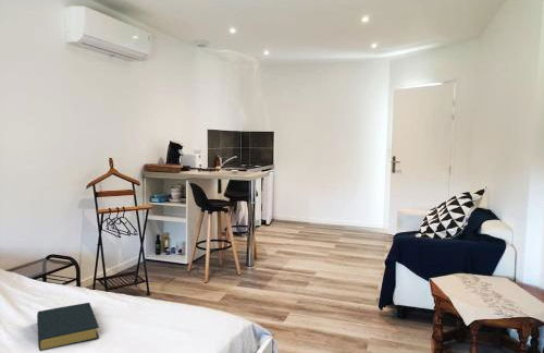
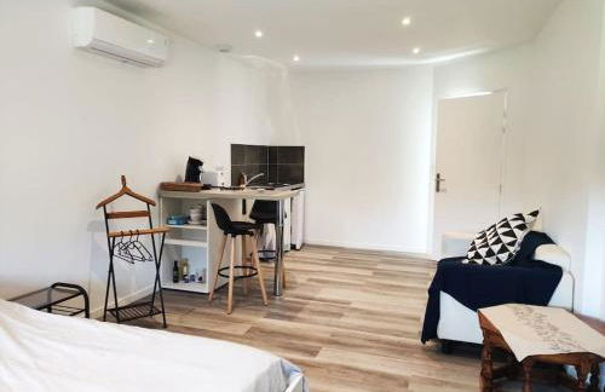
- hardback book [36,302,100,352]
